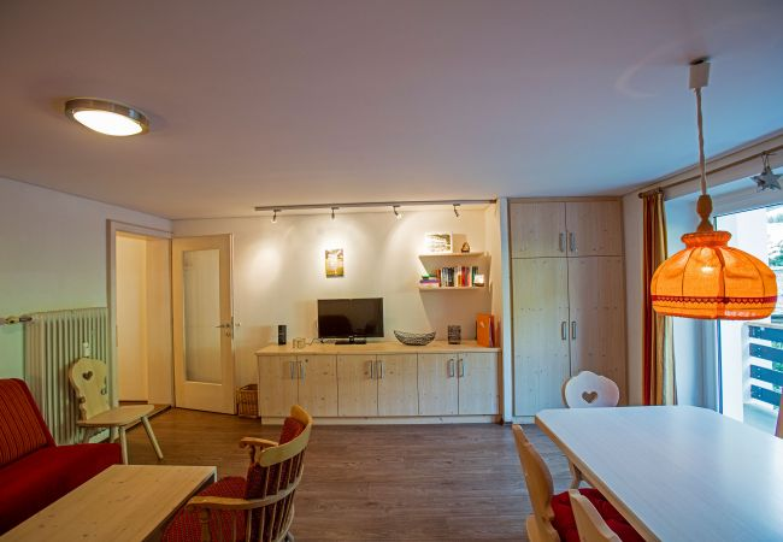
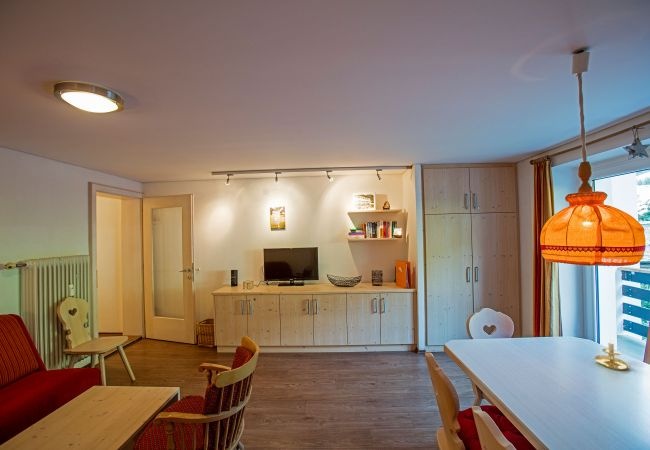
+ candle holder [594,335,630,371]
